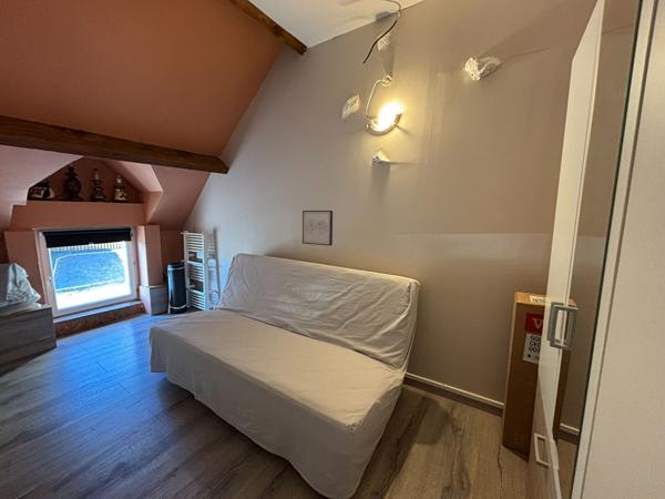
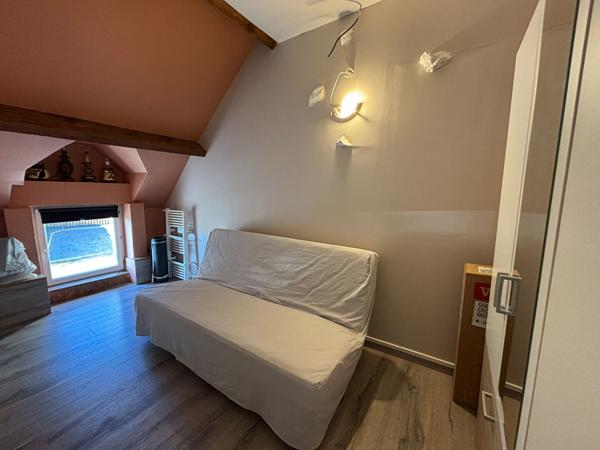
- wall art [301,210,334,246]
